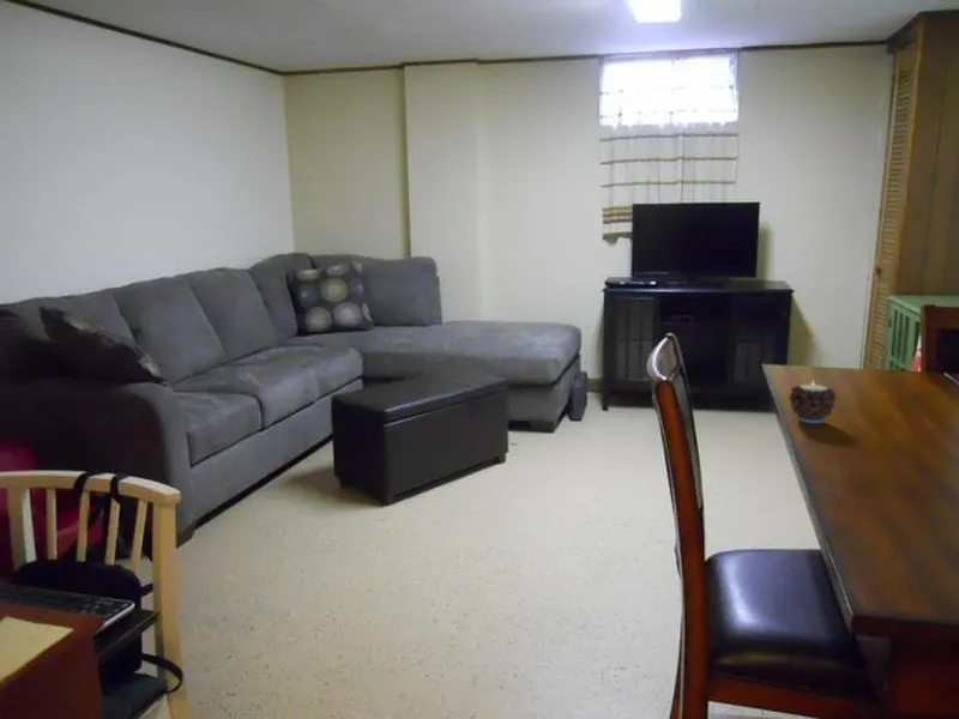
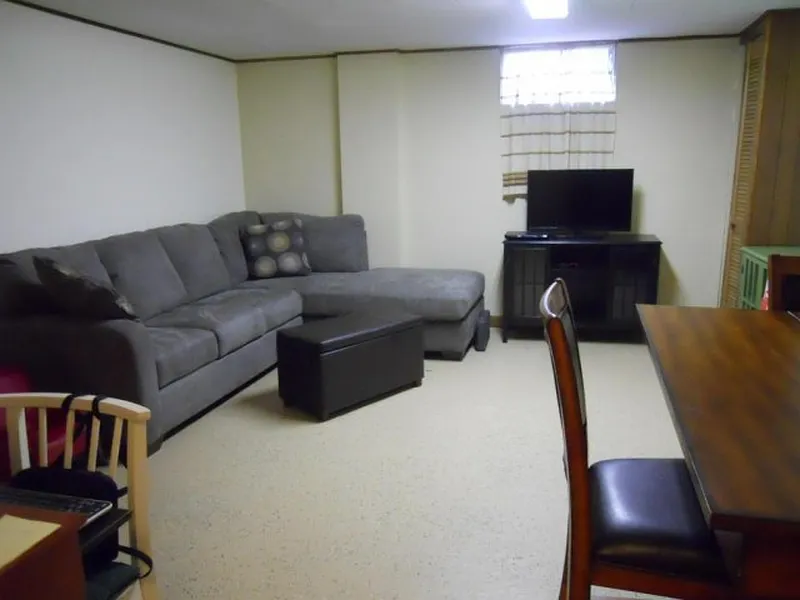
- candle [788,379,838,424]
